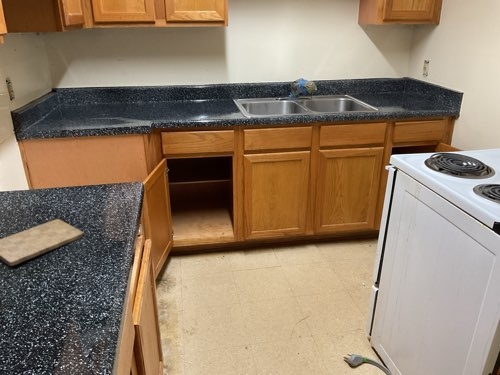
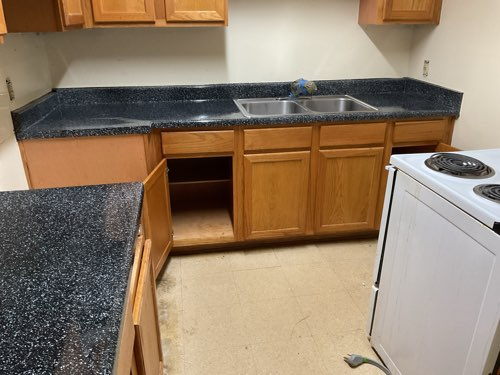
- cutting board [0,218,85,267]
